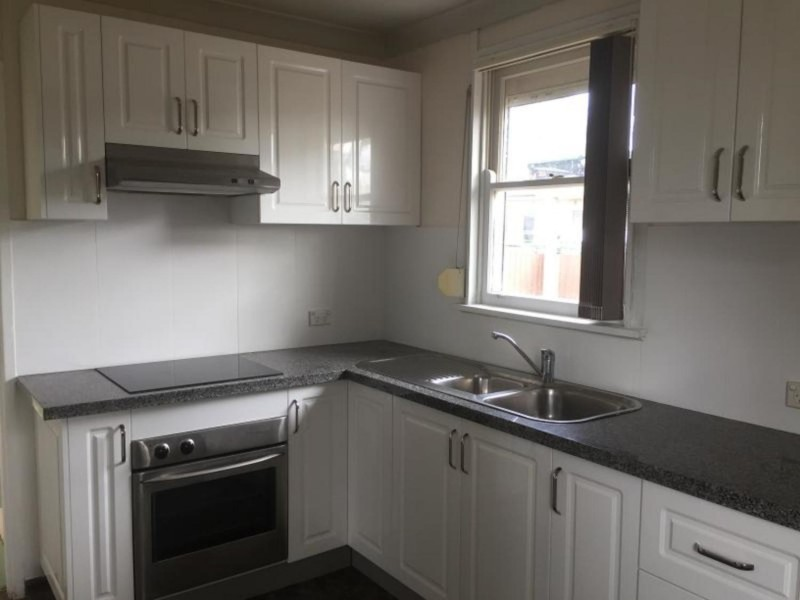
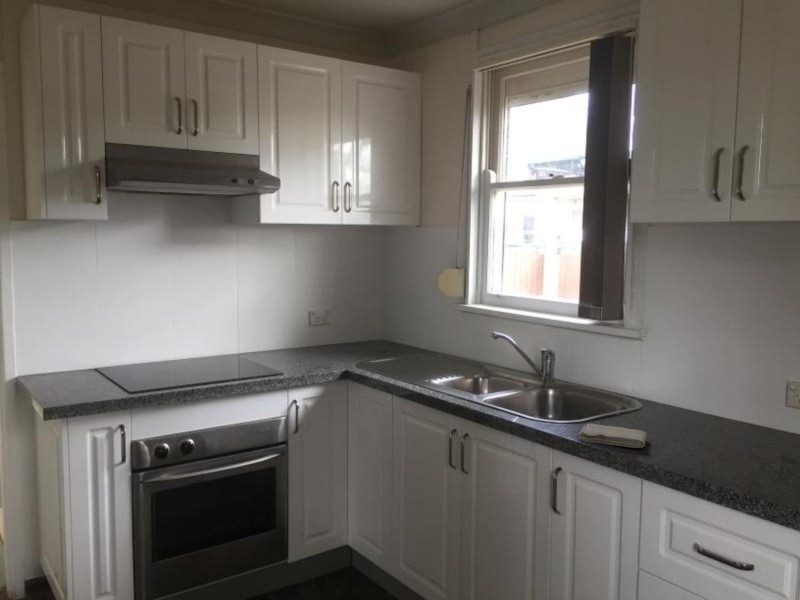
+ washcloth [578,423,648,449]
